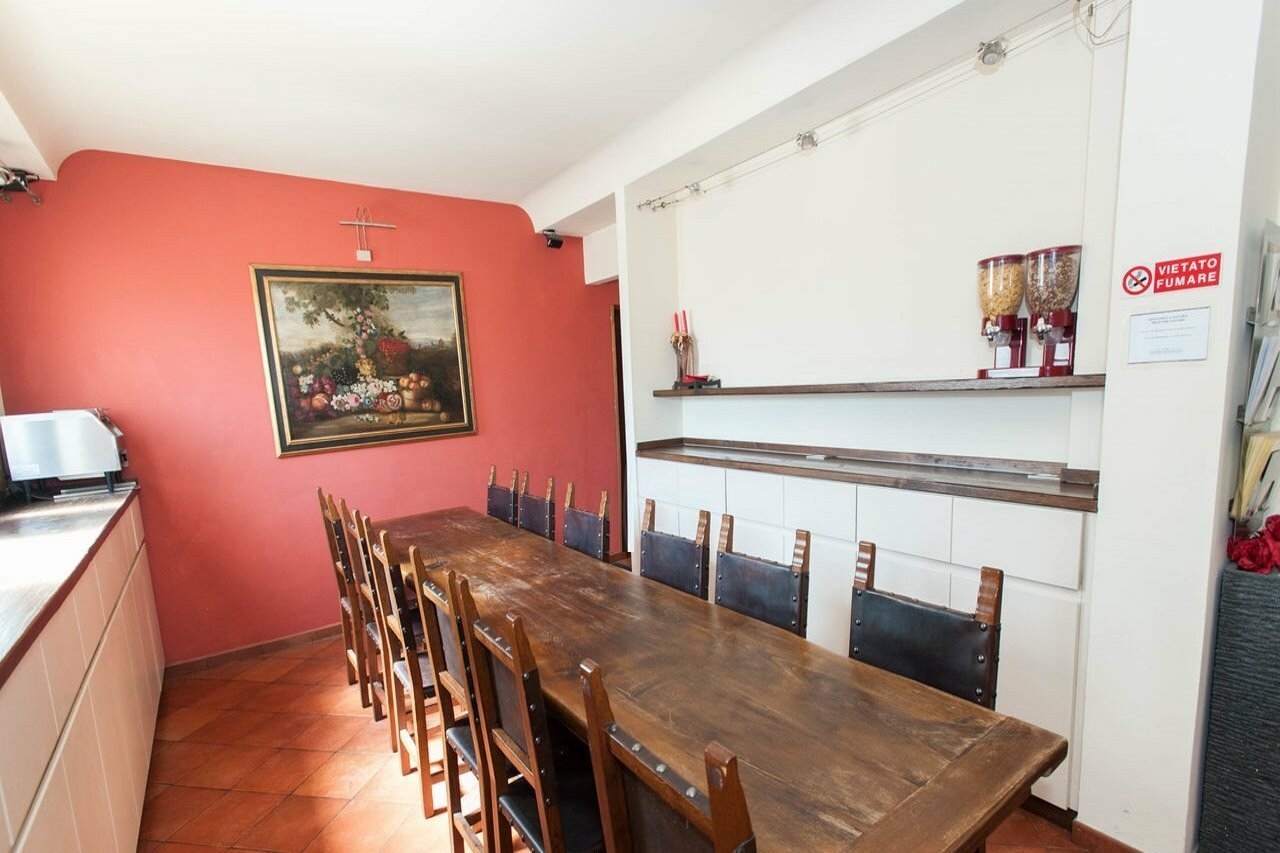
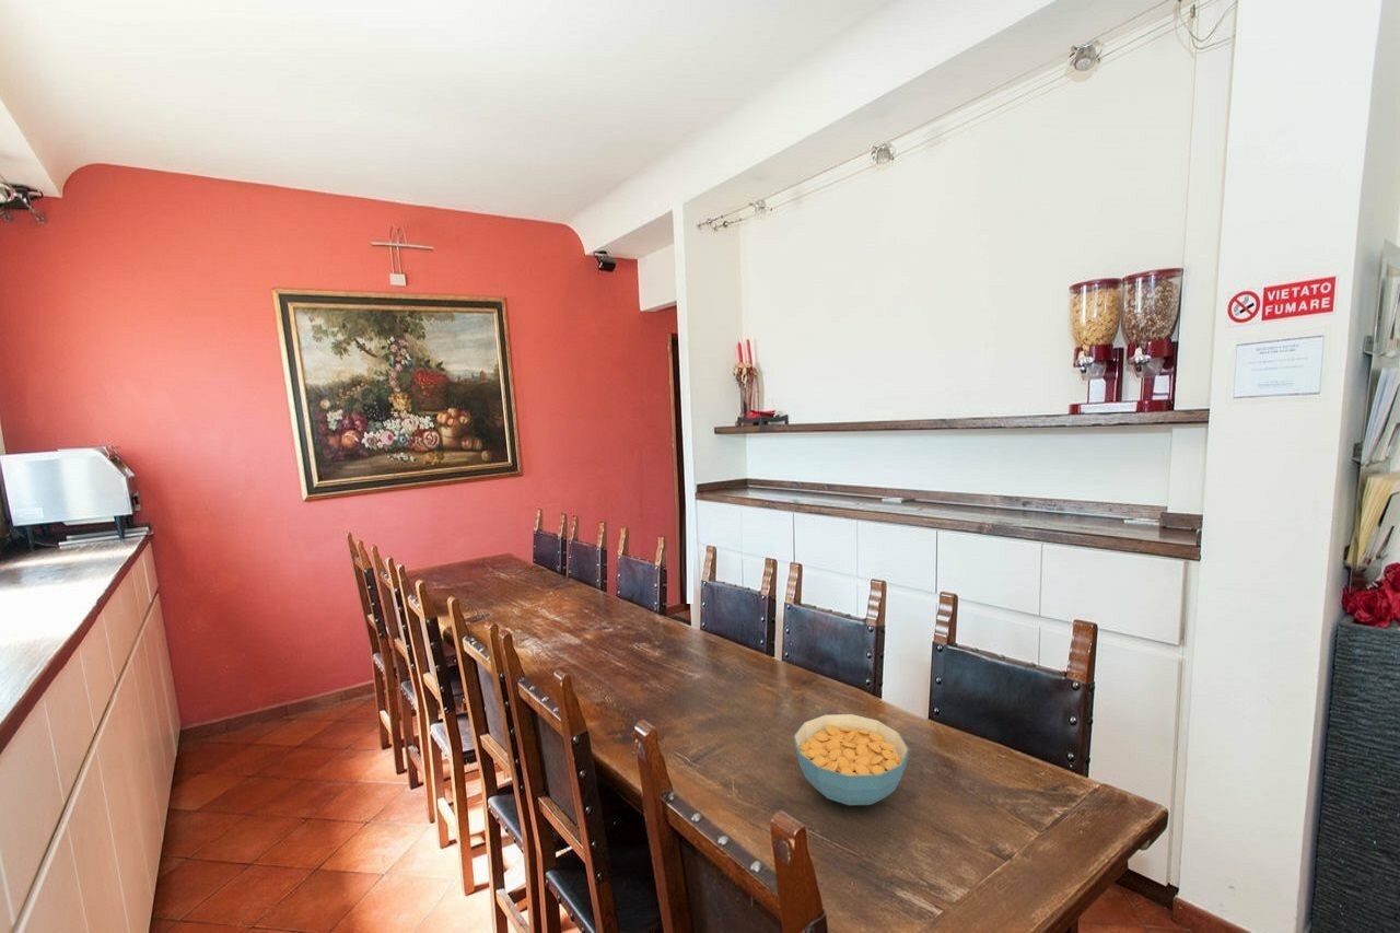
+ cereal bowl [793,713,910,806]
